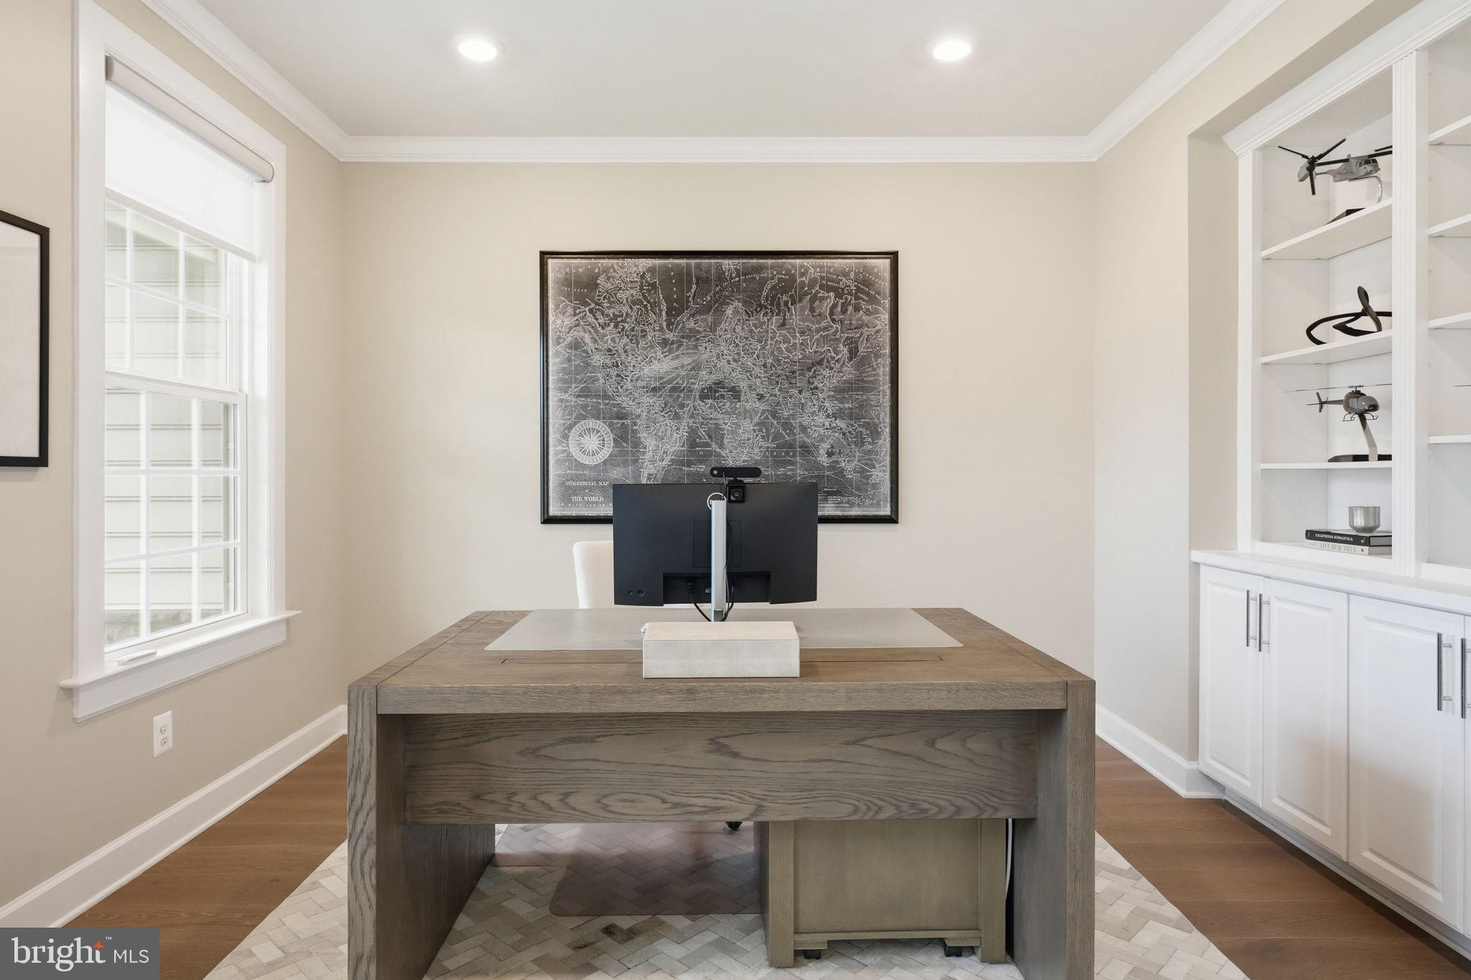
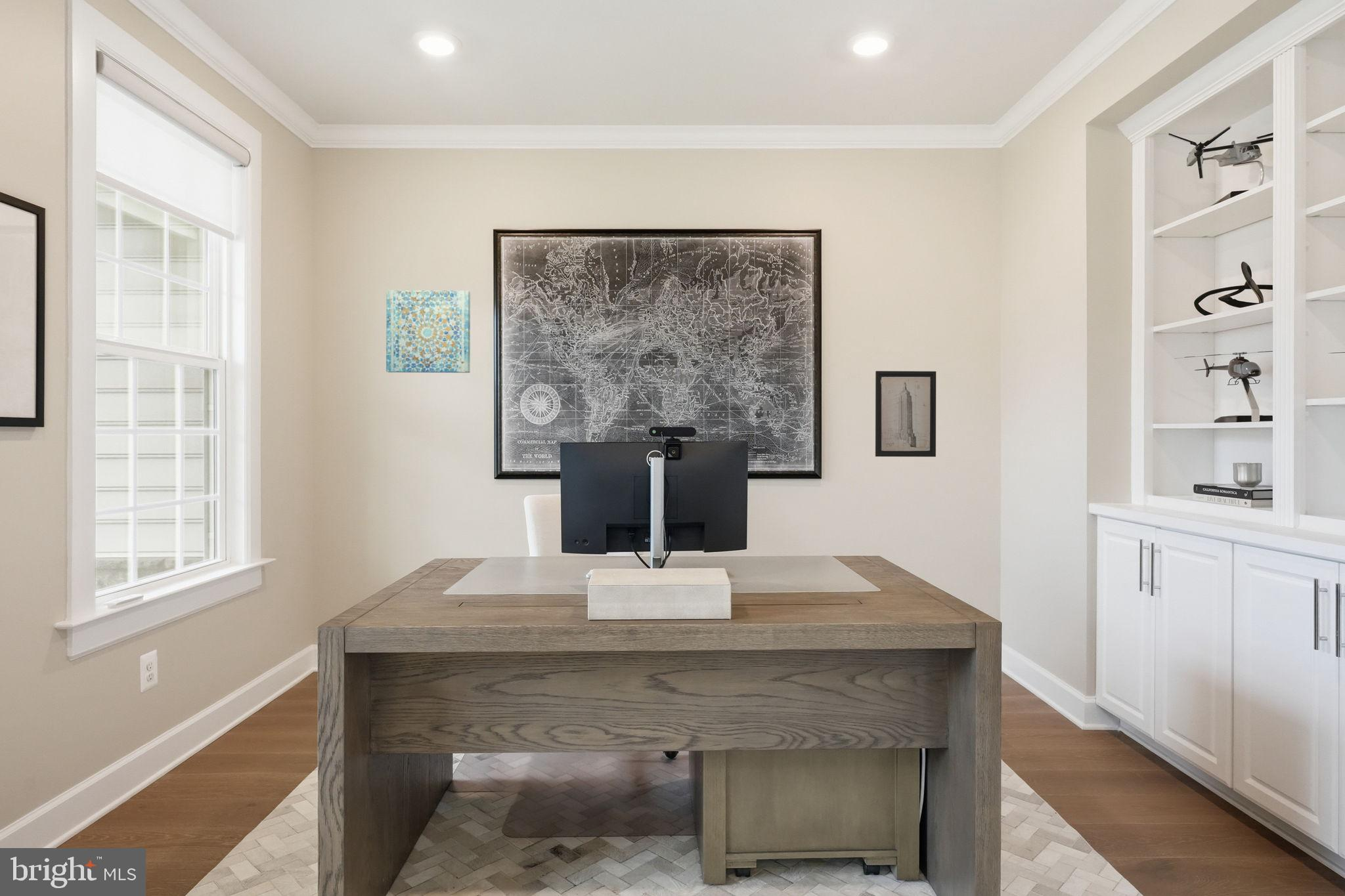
+ wall art [386,289,471,373]
+ wall art [875,370,937,458]
